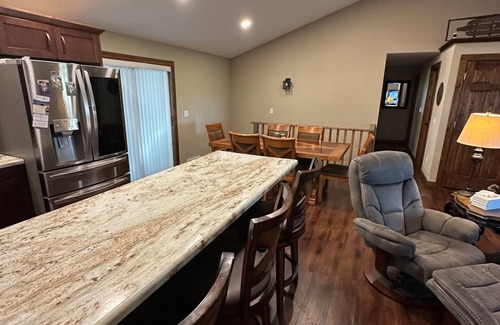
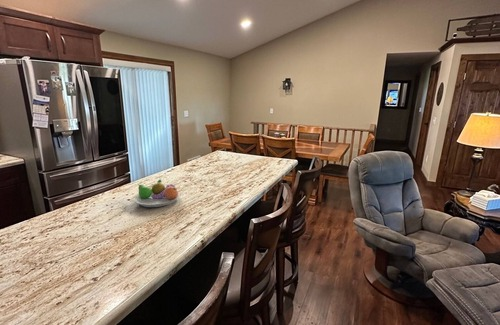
+ fruit bowl [132,179,180,208]
